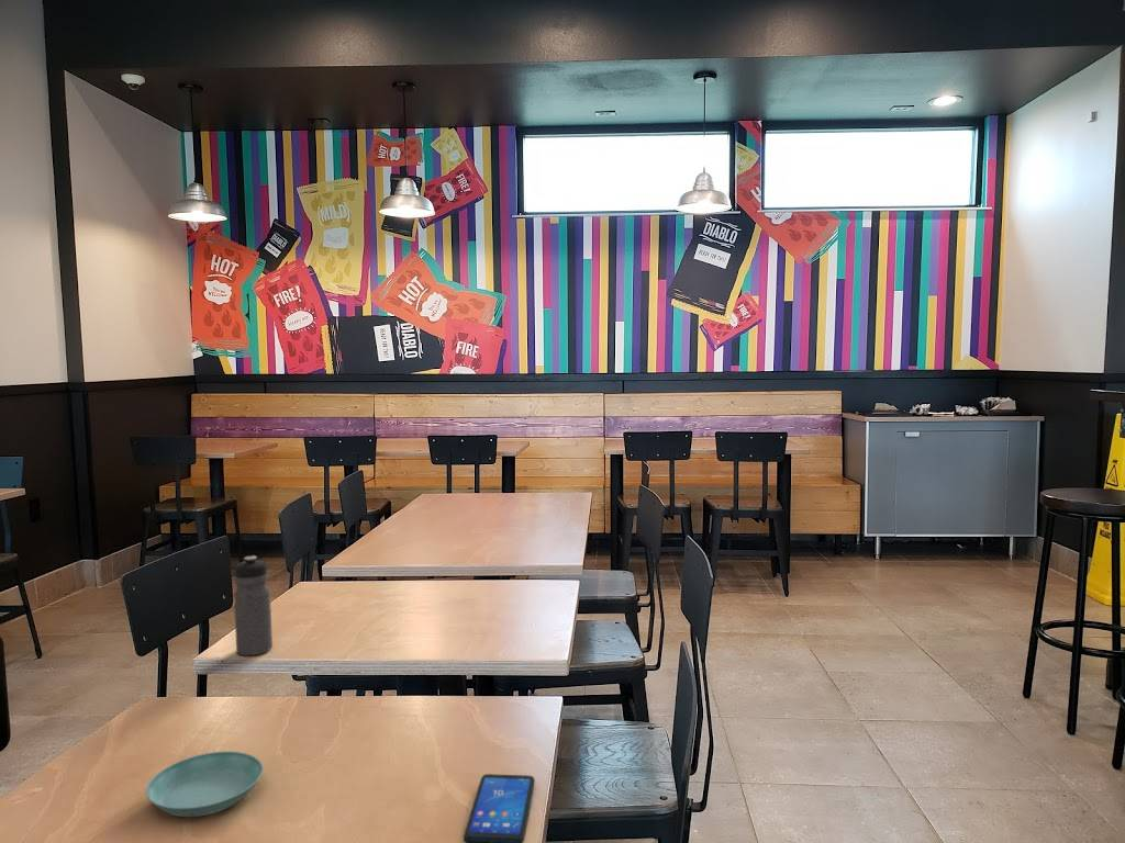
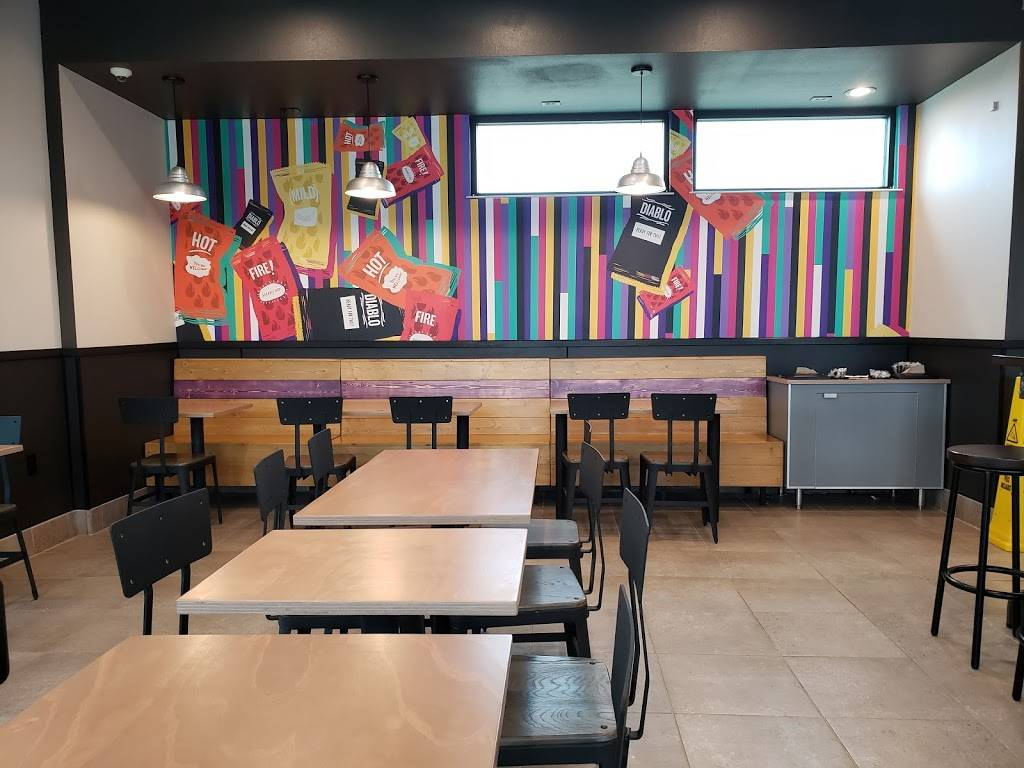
- water bottle [233,554,274,656]
- smartphone [463,773,536,843]
- saucer [145,750,264,818]
